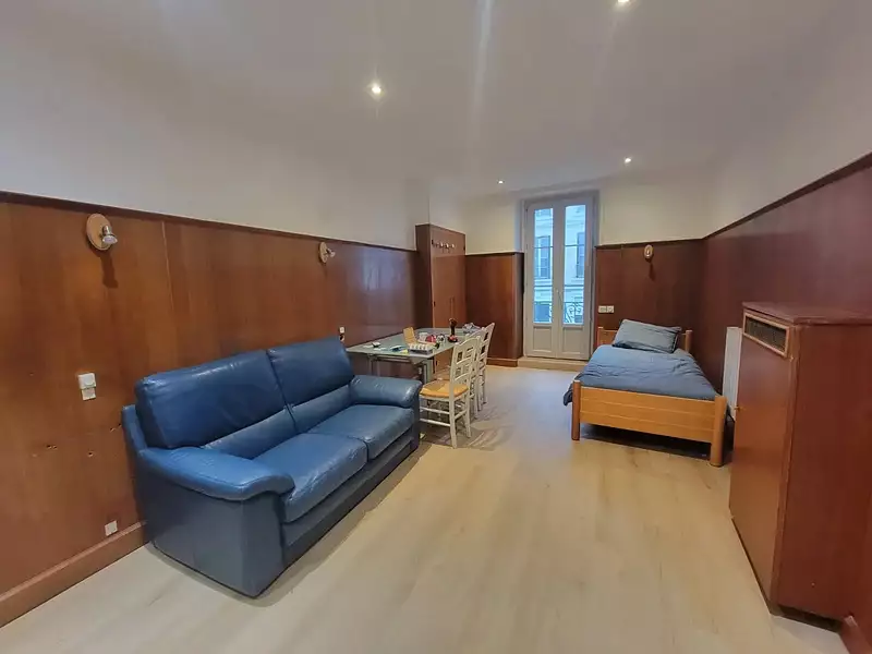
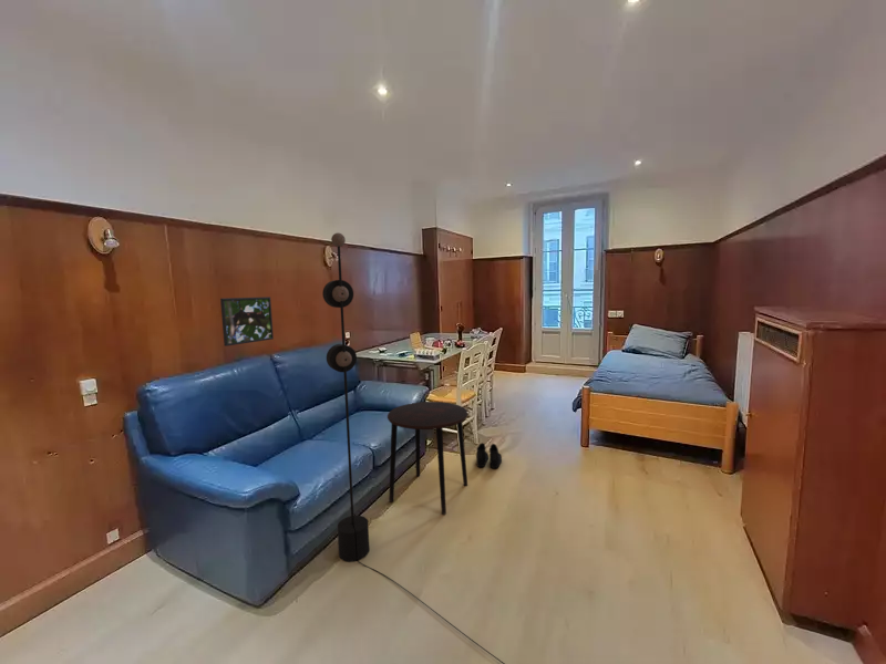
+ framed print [219,295,275,347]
+ boots [475,442,503,469]
+ floor lamp [321,231,506,664]
+ side table [387,401,468,516]
